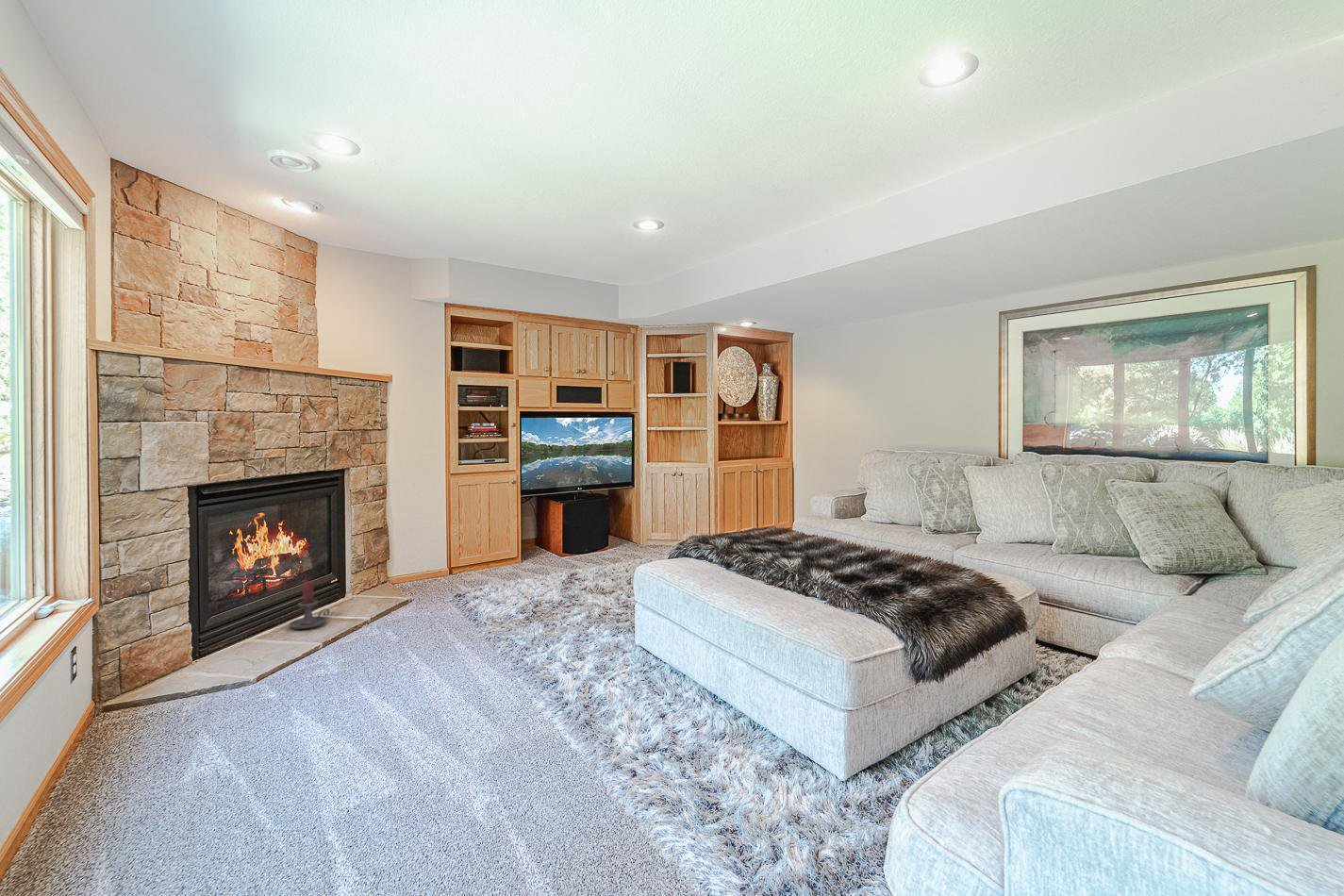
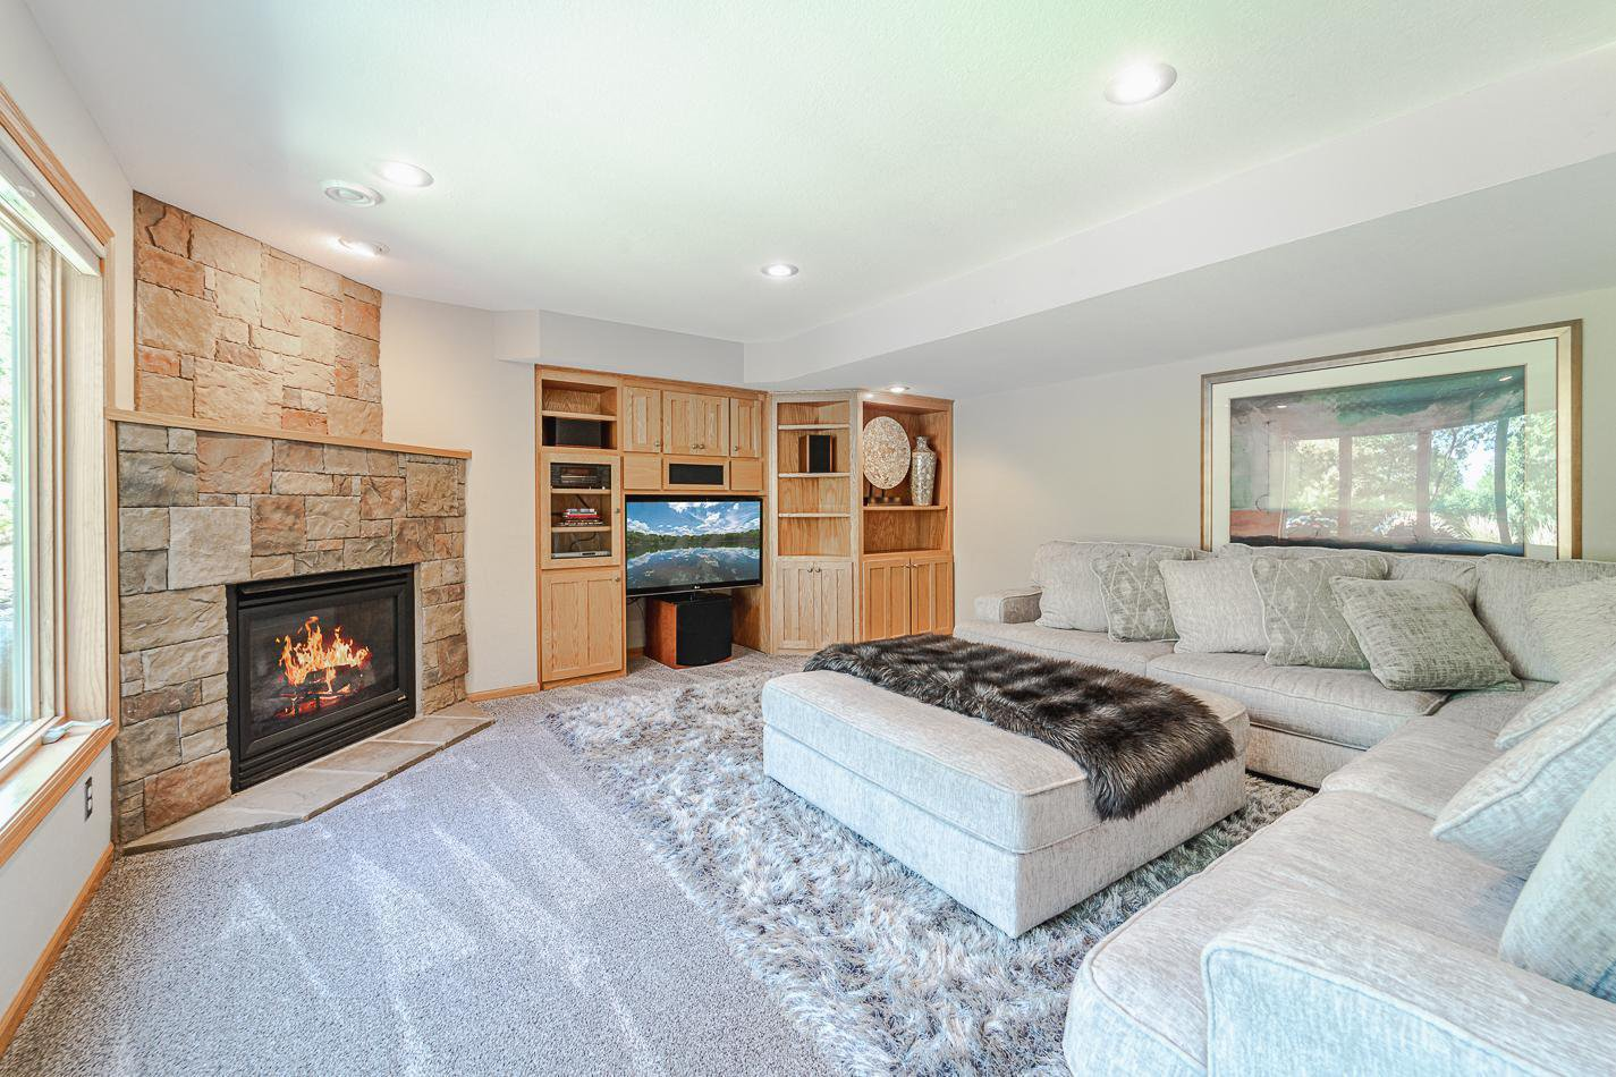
- candle holder [289,580,330,630]
